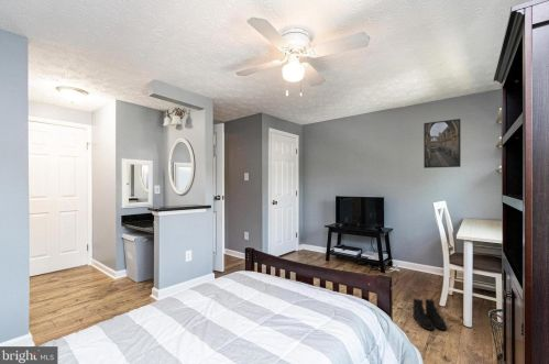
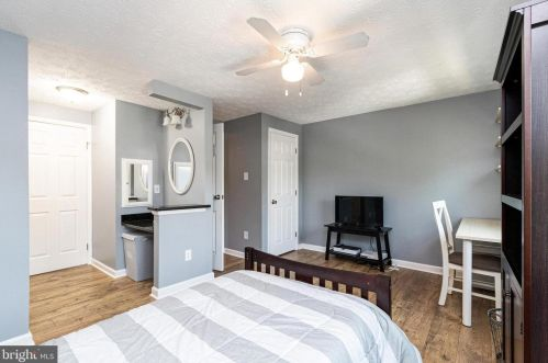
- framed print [422,118,462,169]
- boots [411,298,448,331]
